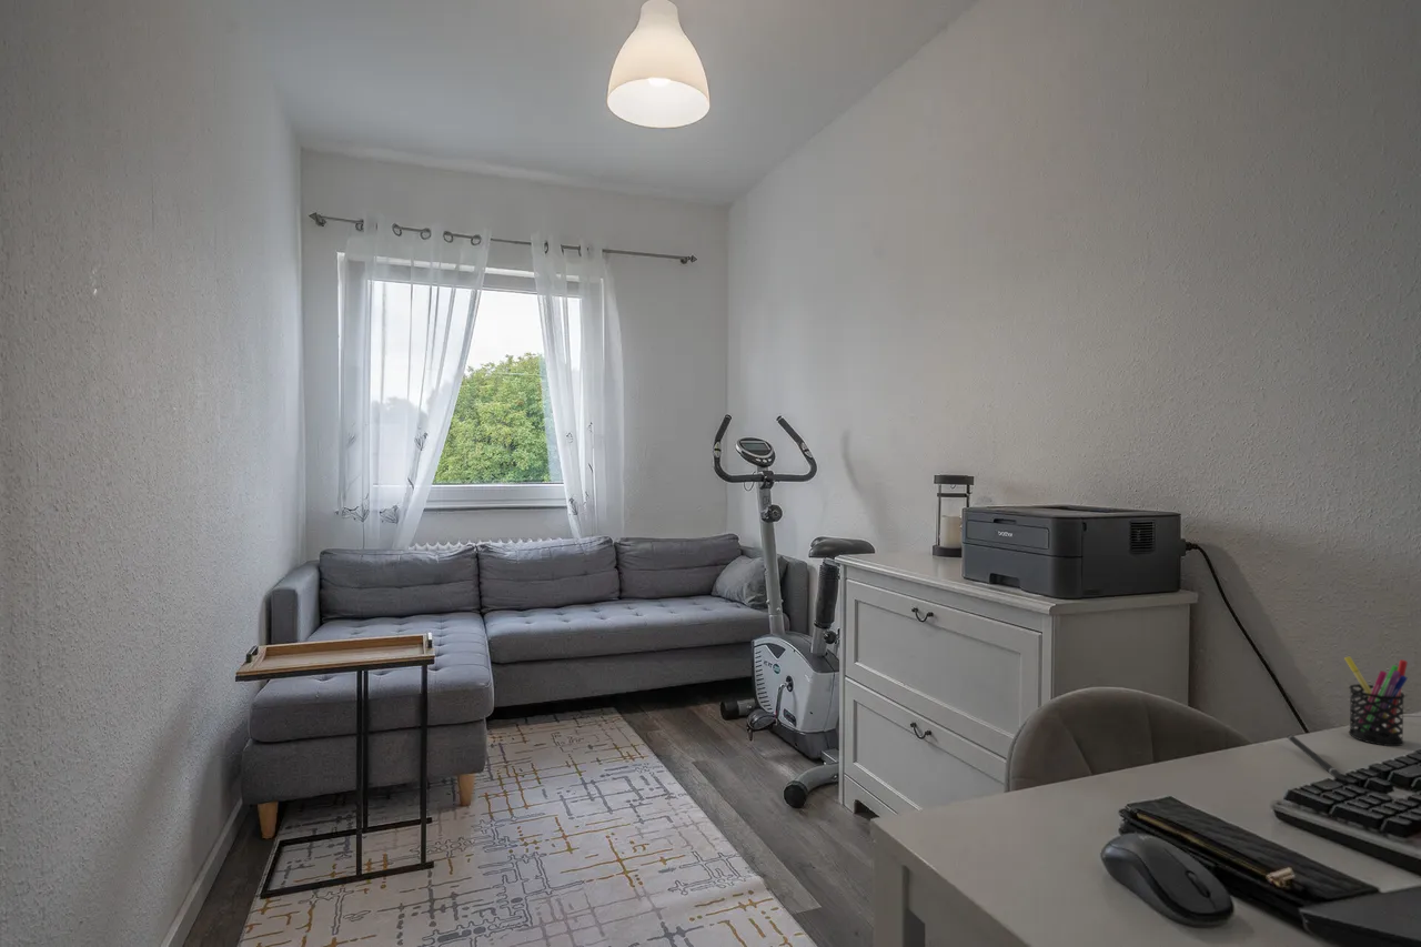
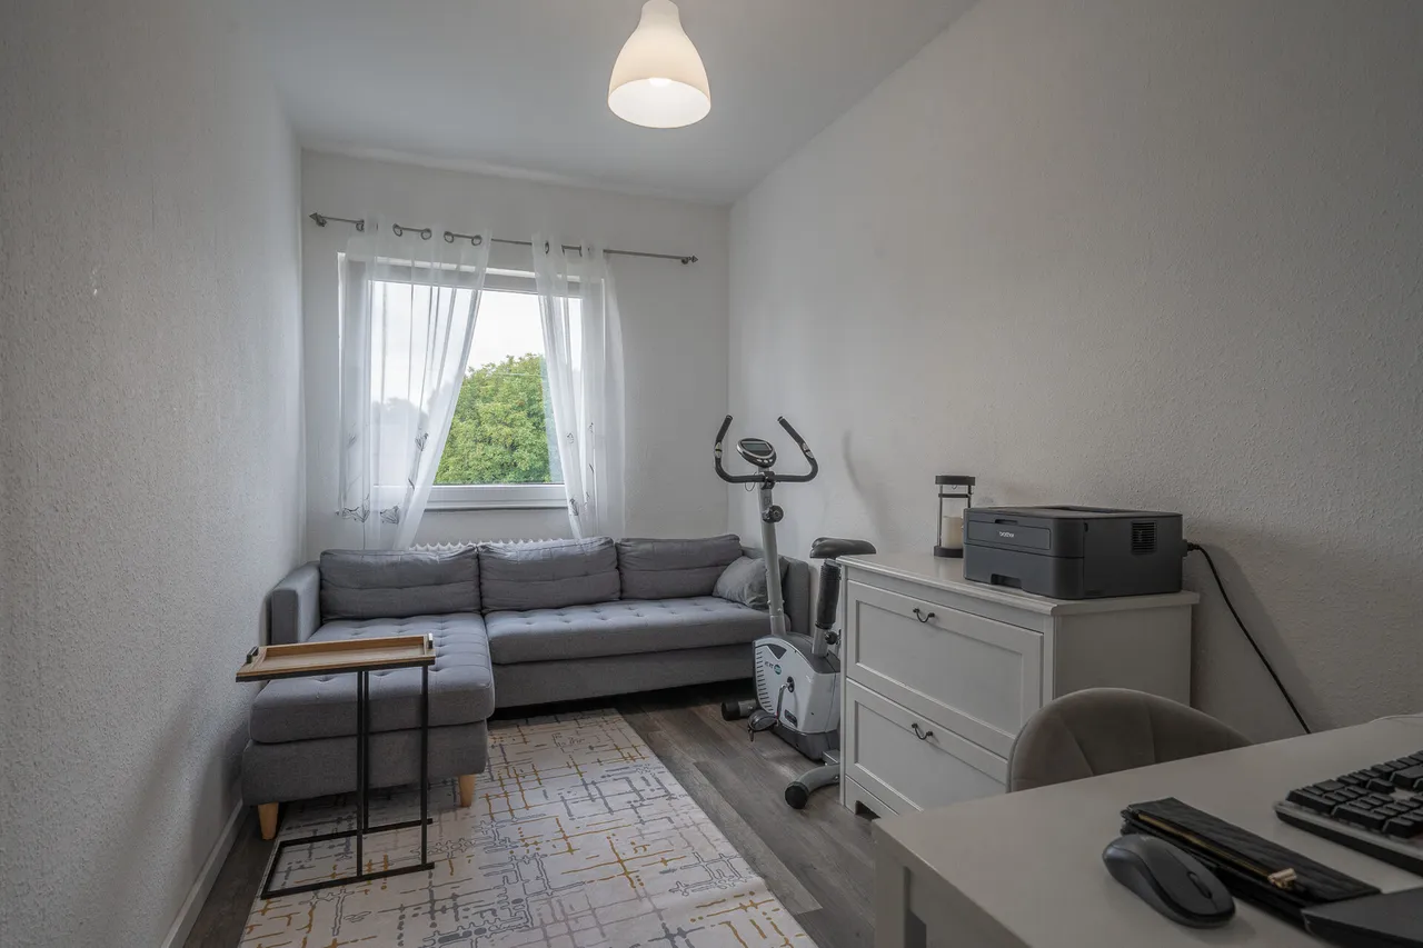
- pen [1287,734,1347,783]
- pen holder [1343,656,1409,747]
